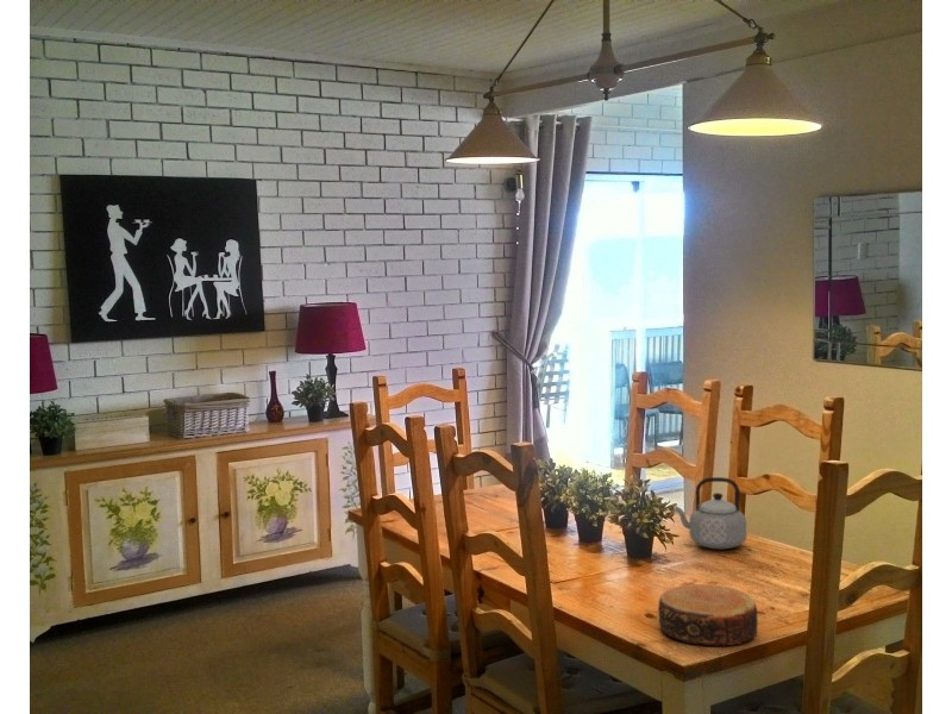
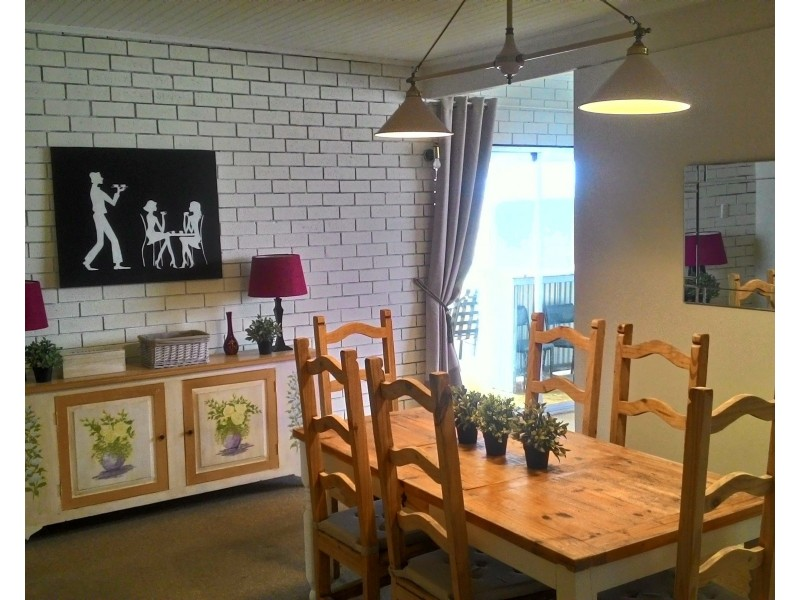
- bowl [657,583,758,646]
- teapot [674,476,747,551]
